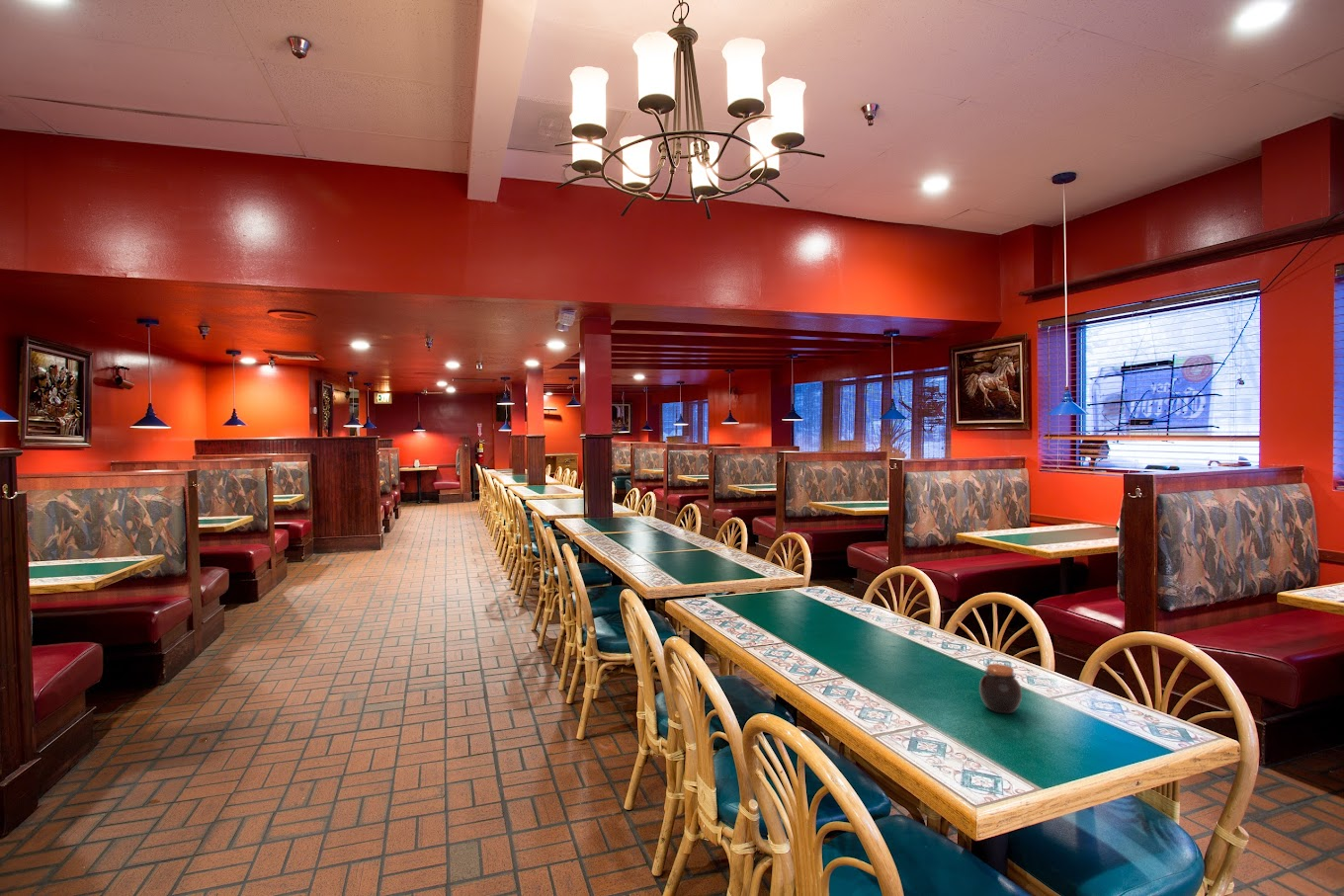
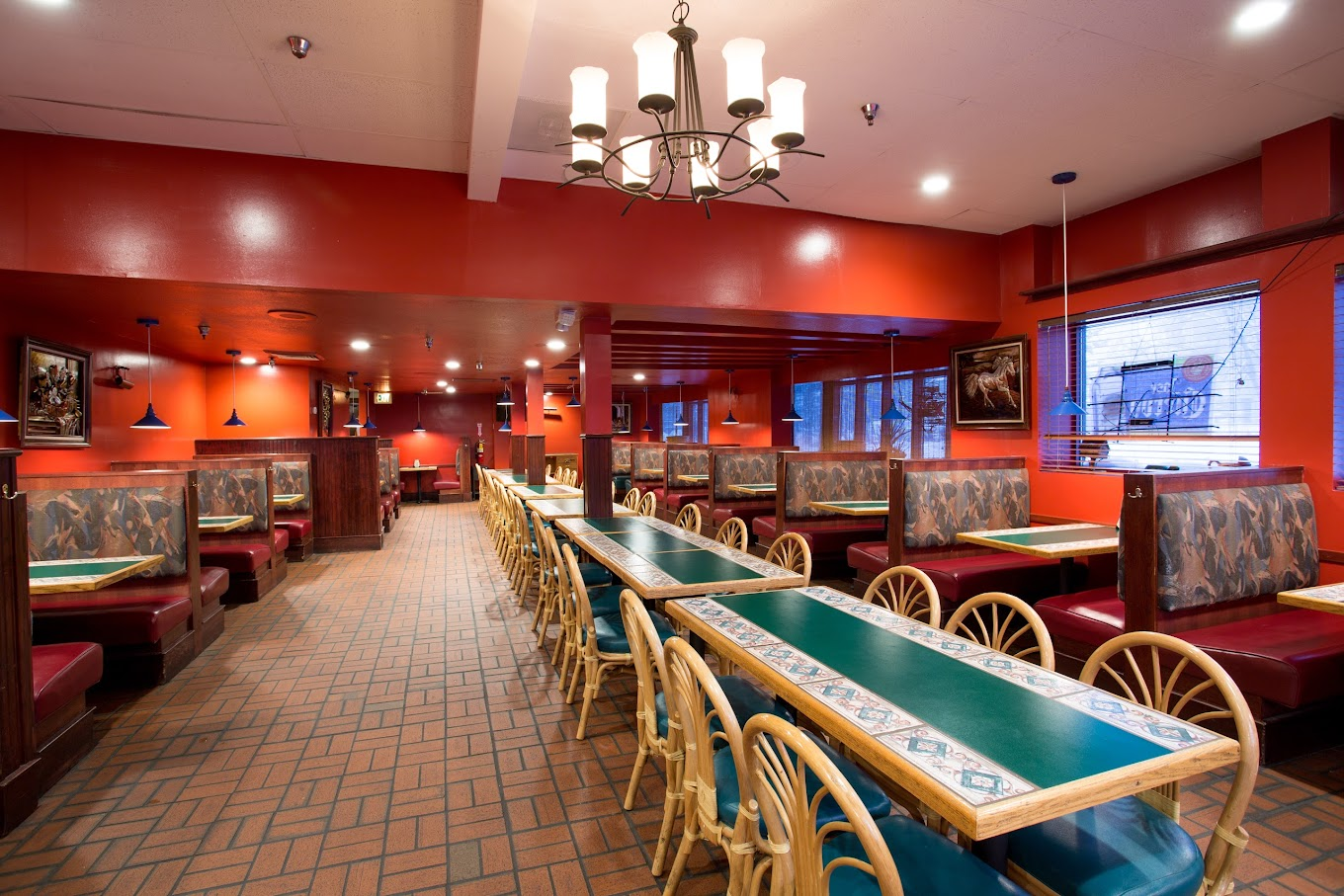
- jar [978,663,1023,714]
